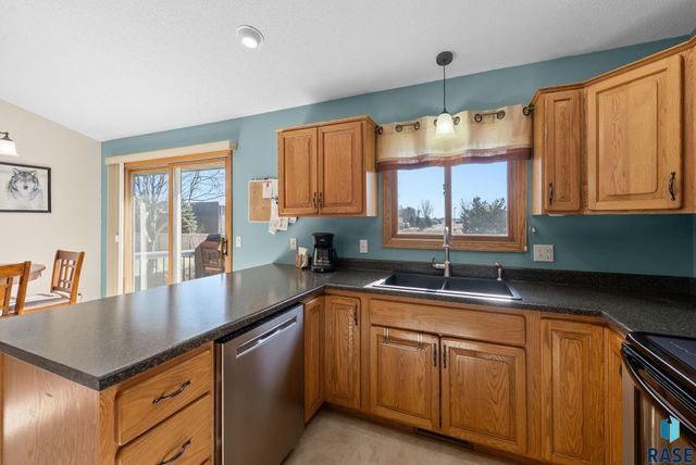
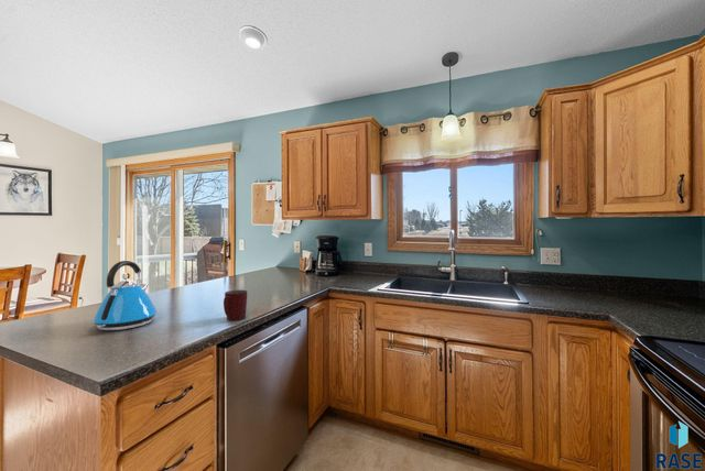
+ mug [223,289,248,321]
+ kettle [91,260,158,331]
